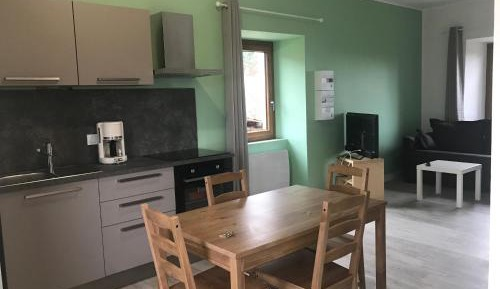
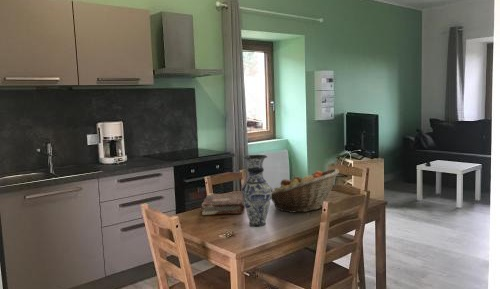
+ book [201,192,246,216]
+ vase [240,154,272,227]
+ fruit basket [271,167,340,214]
